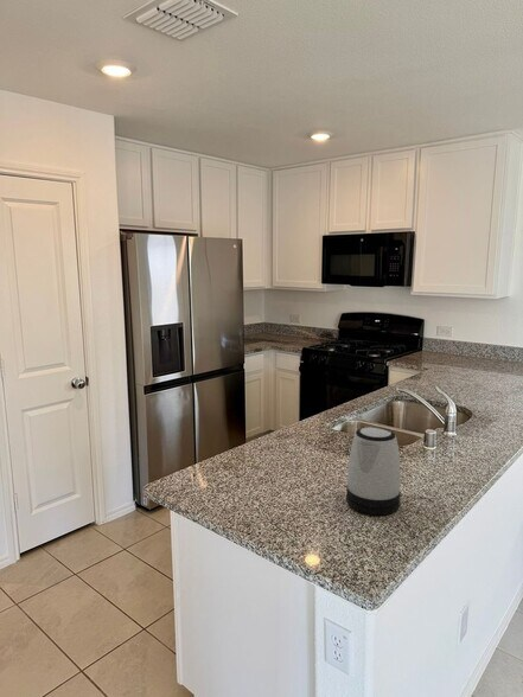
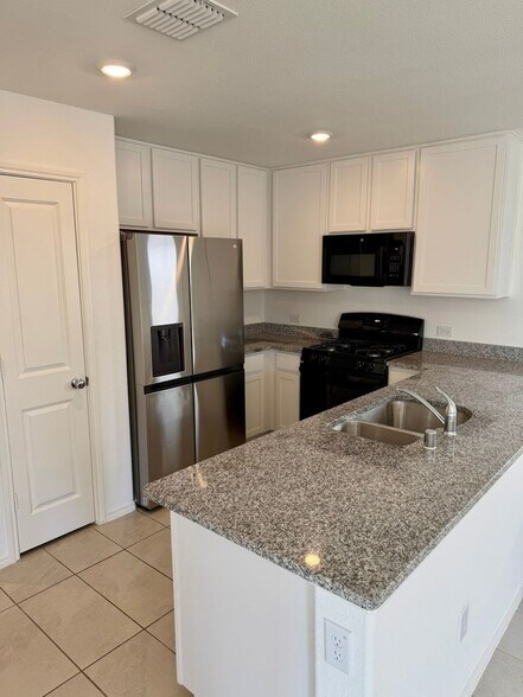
- kettle [345,426,402,516]
